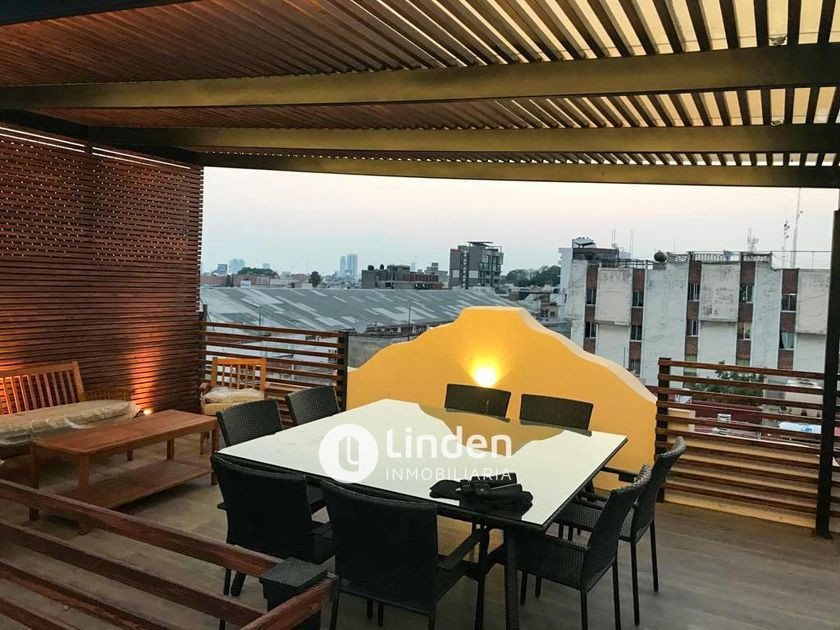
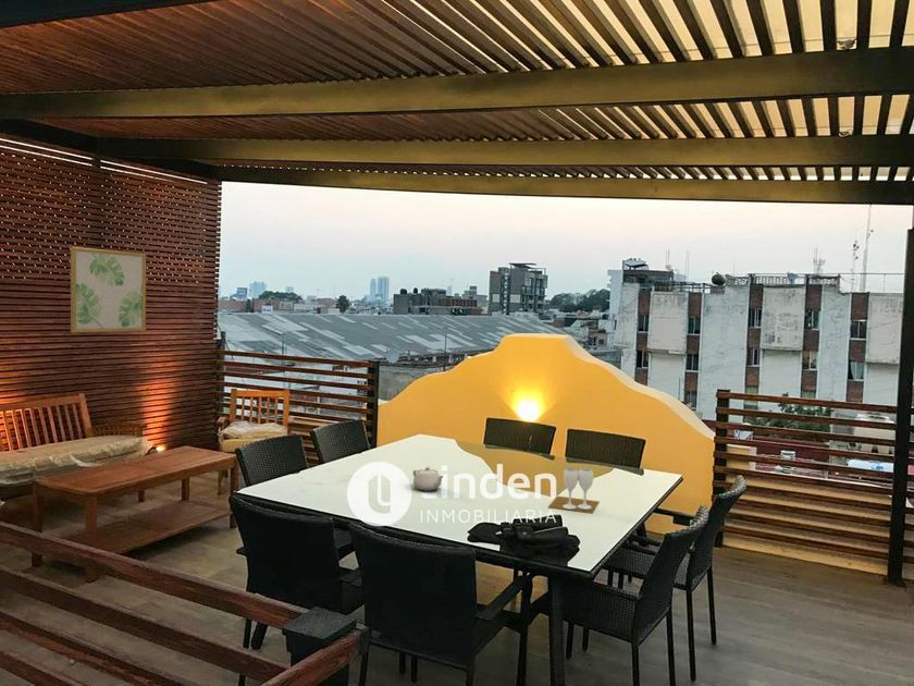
+ wineglass [547,467,601,514]
+ teapot [412,466,445,492]
+ wall art [70,246,147,333]
